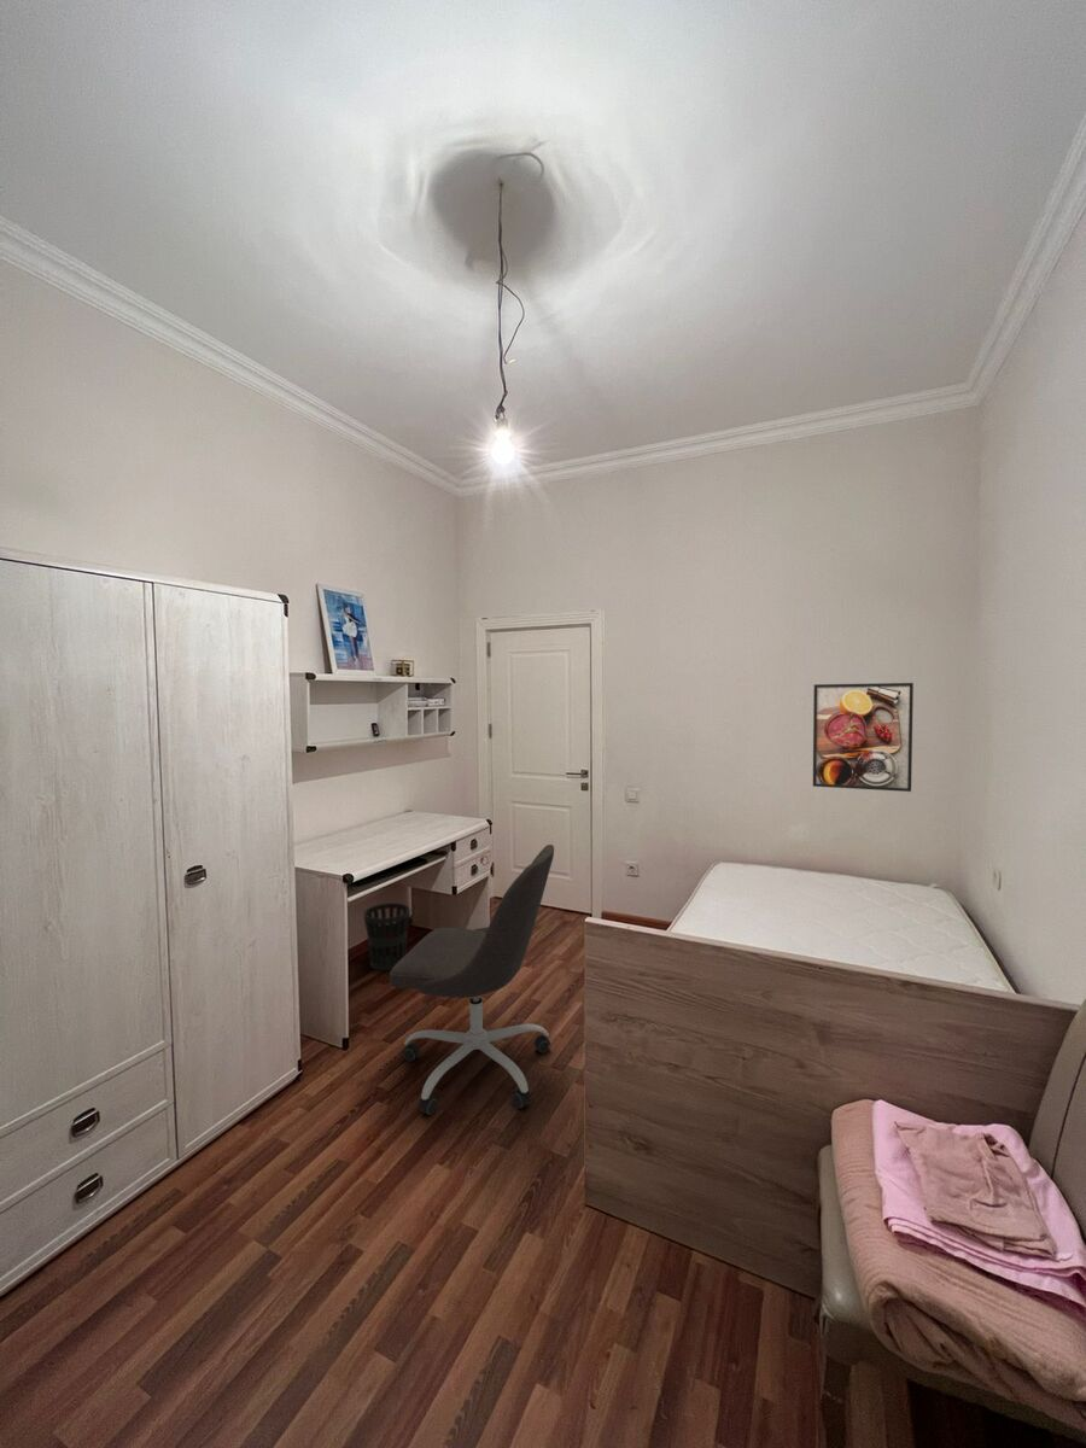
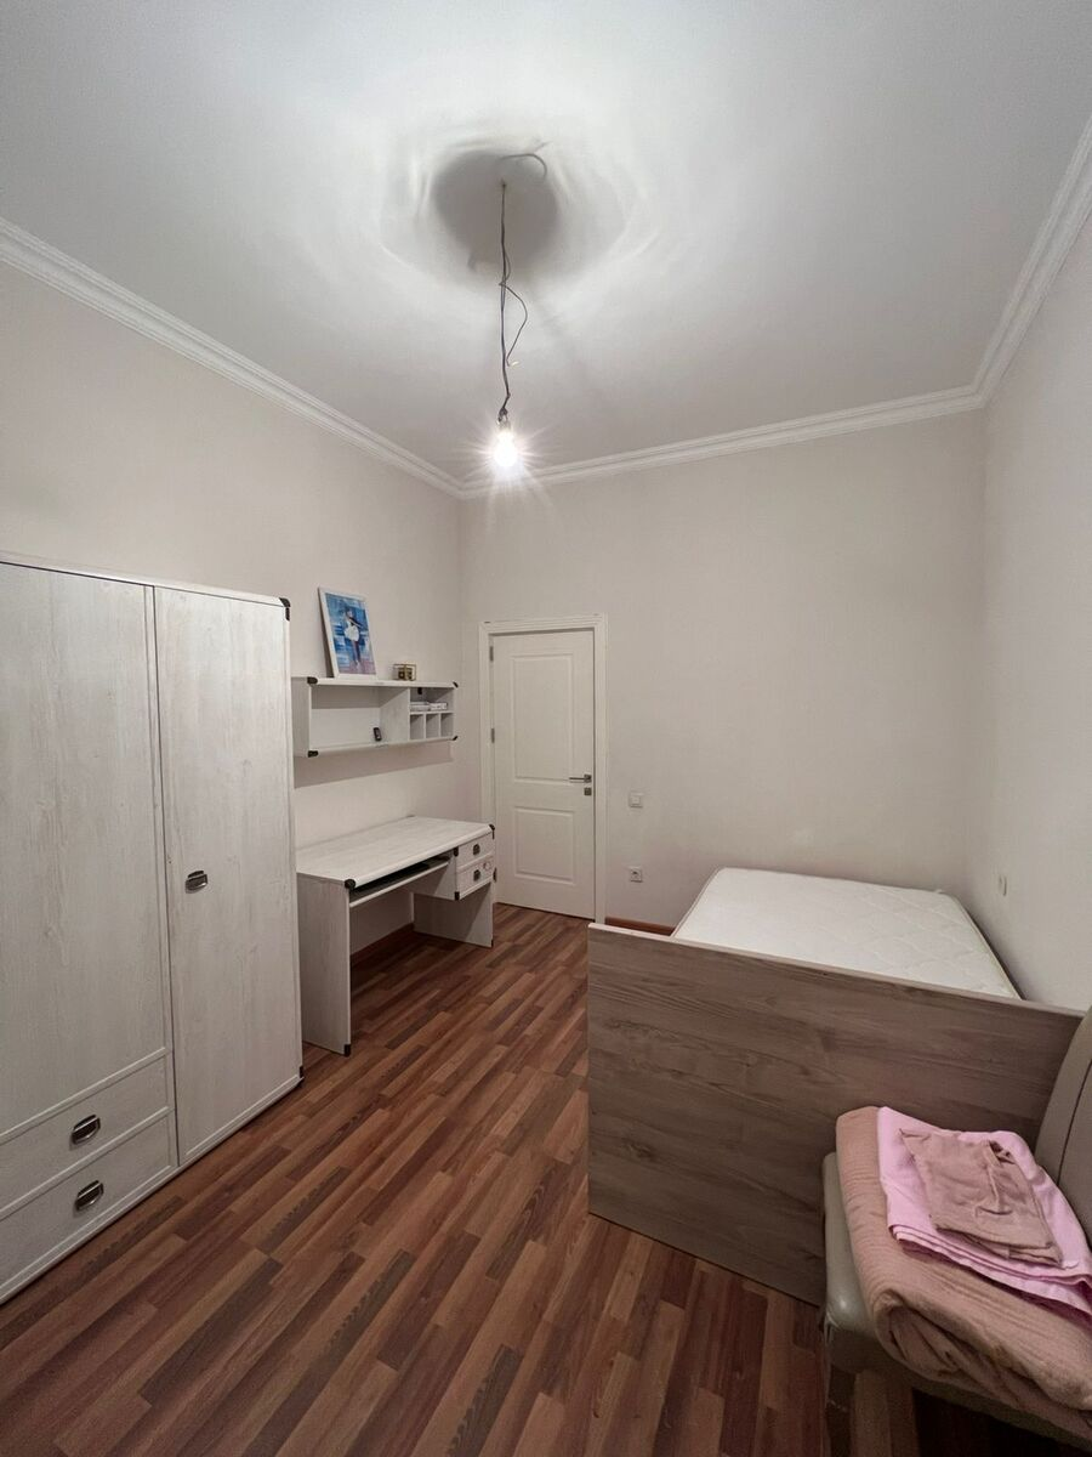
- wastebasket [363,901,411,971]
- office chair [389,843,555,1116]
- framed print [812,682,915,793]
